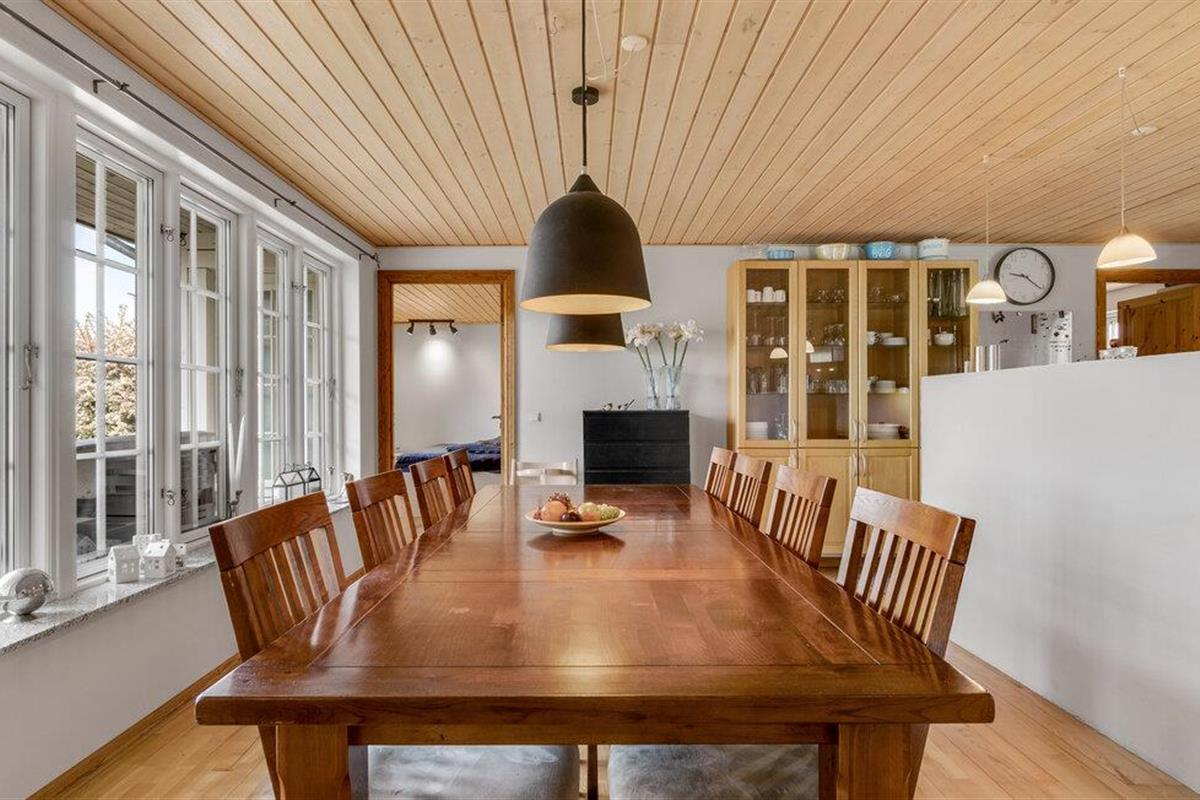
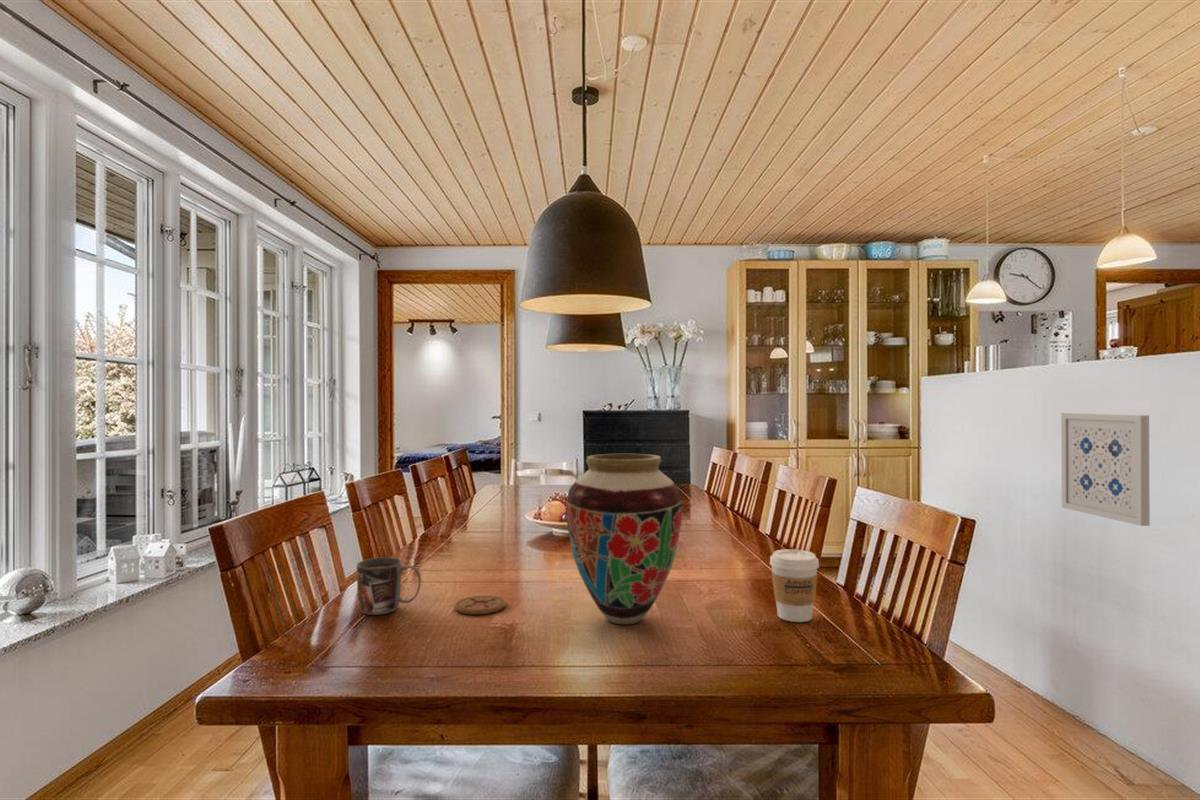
+ coaster [454,595,507,616]
+ mug [356,556,422,616]
+ wall art [1060,412,1151,527]
+ vase [564,453,684,625]
+ coffee cup [769,548,820,623]
